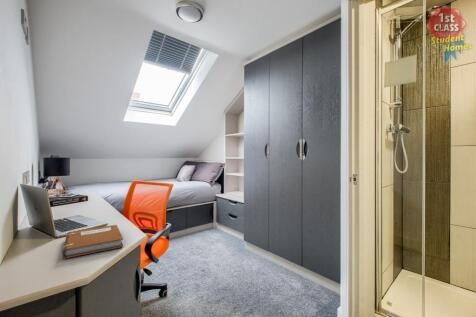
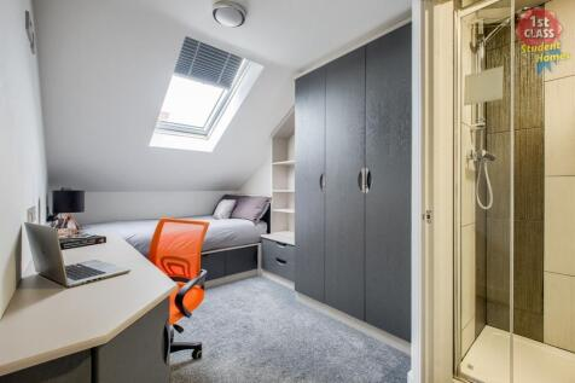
- notebook [61,224,124,259]
